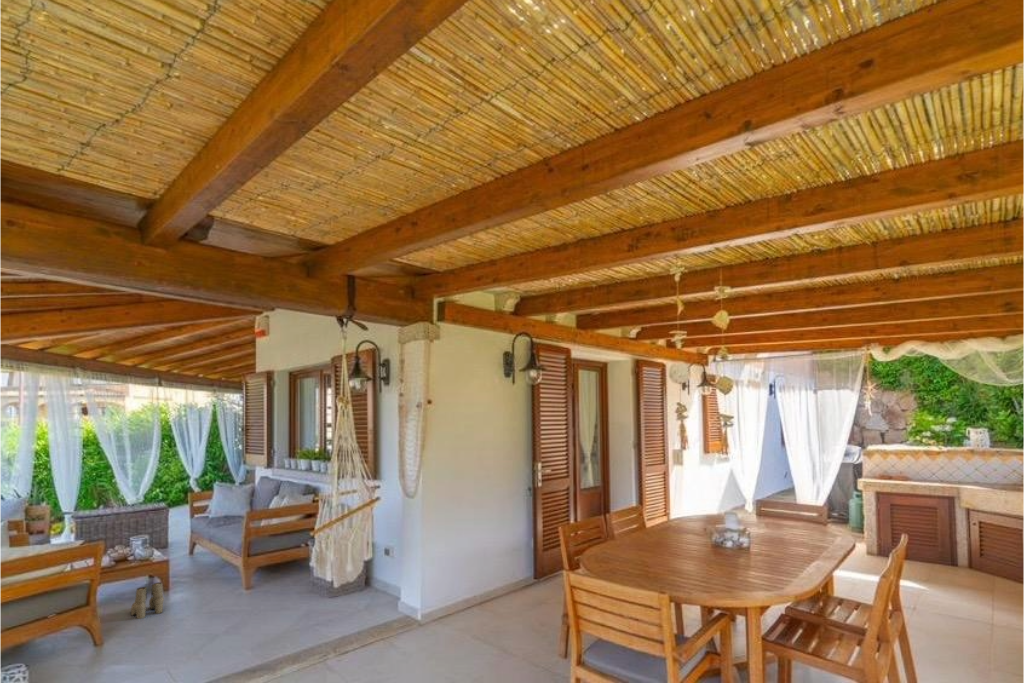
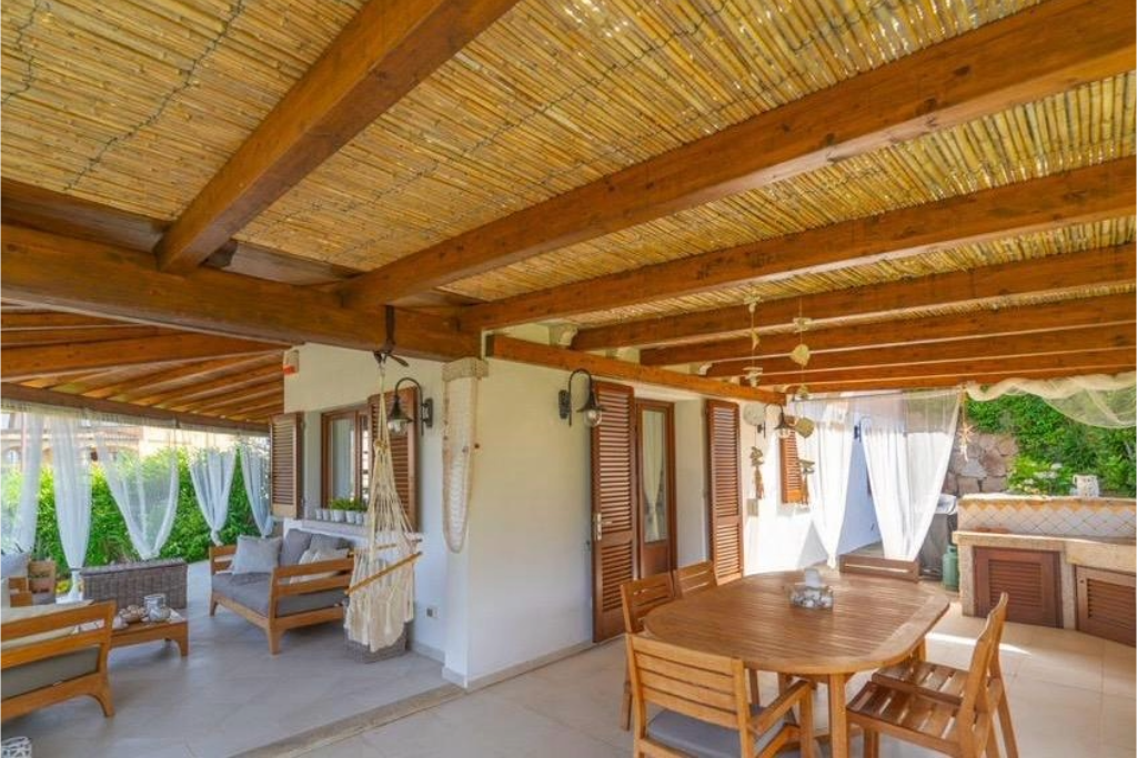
- boots [130,581,165,620]
